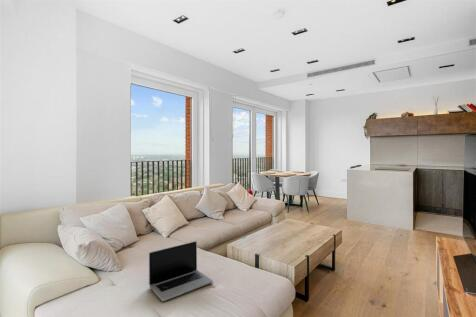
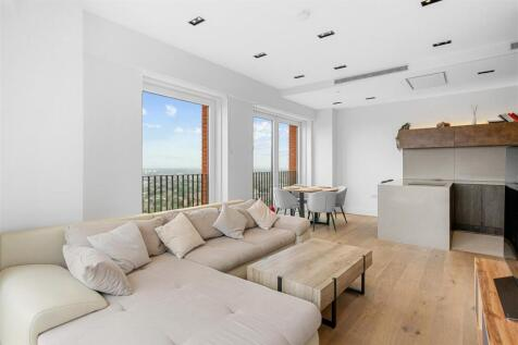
- laptop [148,240,214,302]
